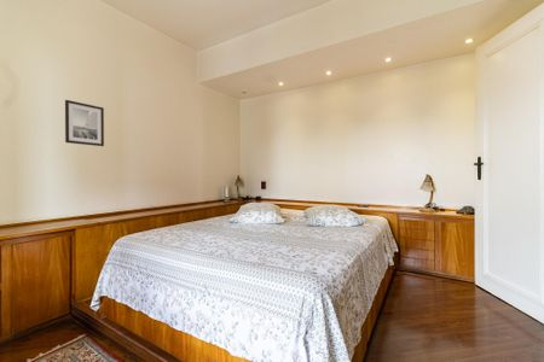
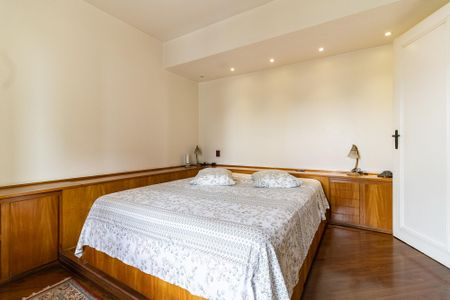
- wall art [64,99,105,147]
